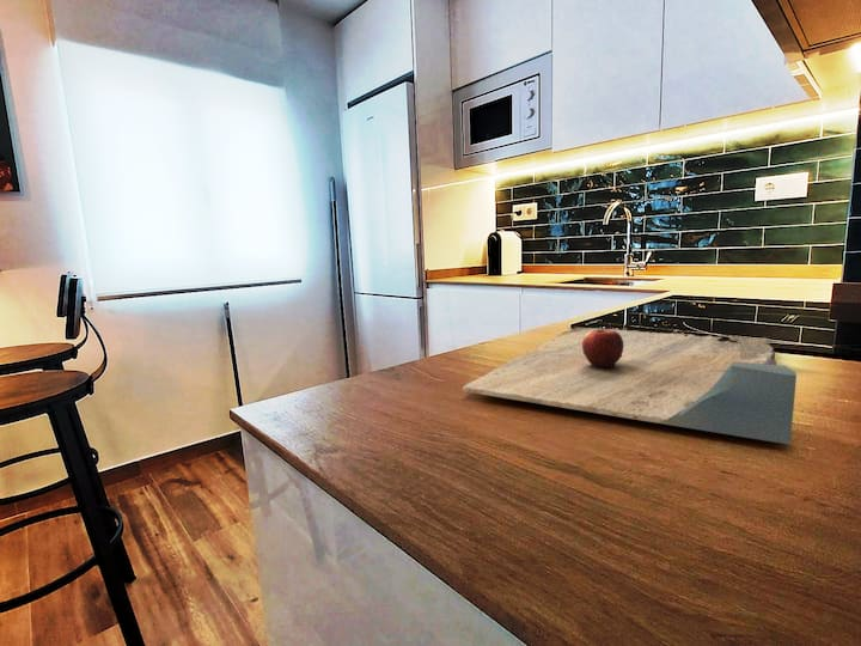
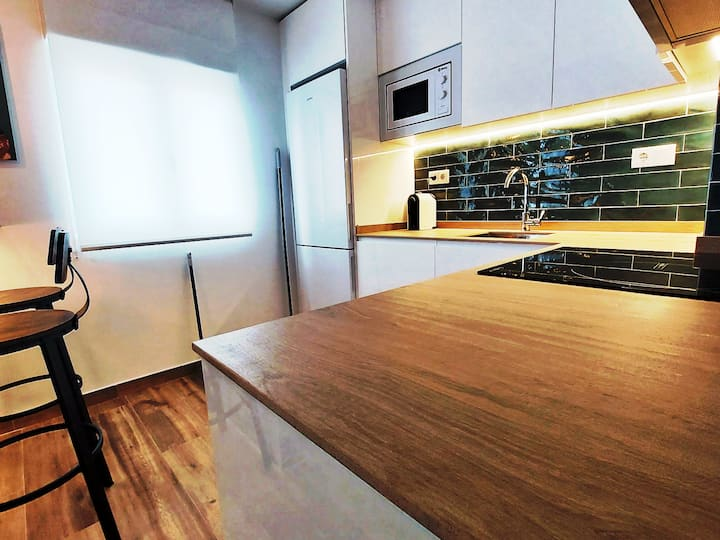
- cutting board [460,324,798,446]
